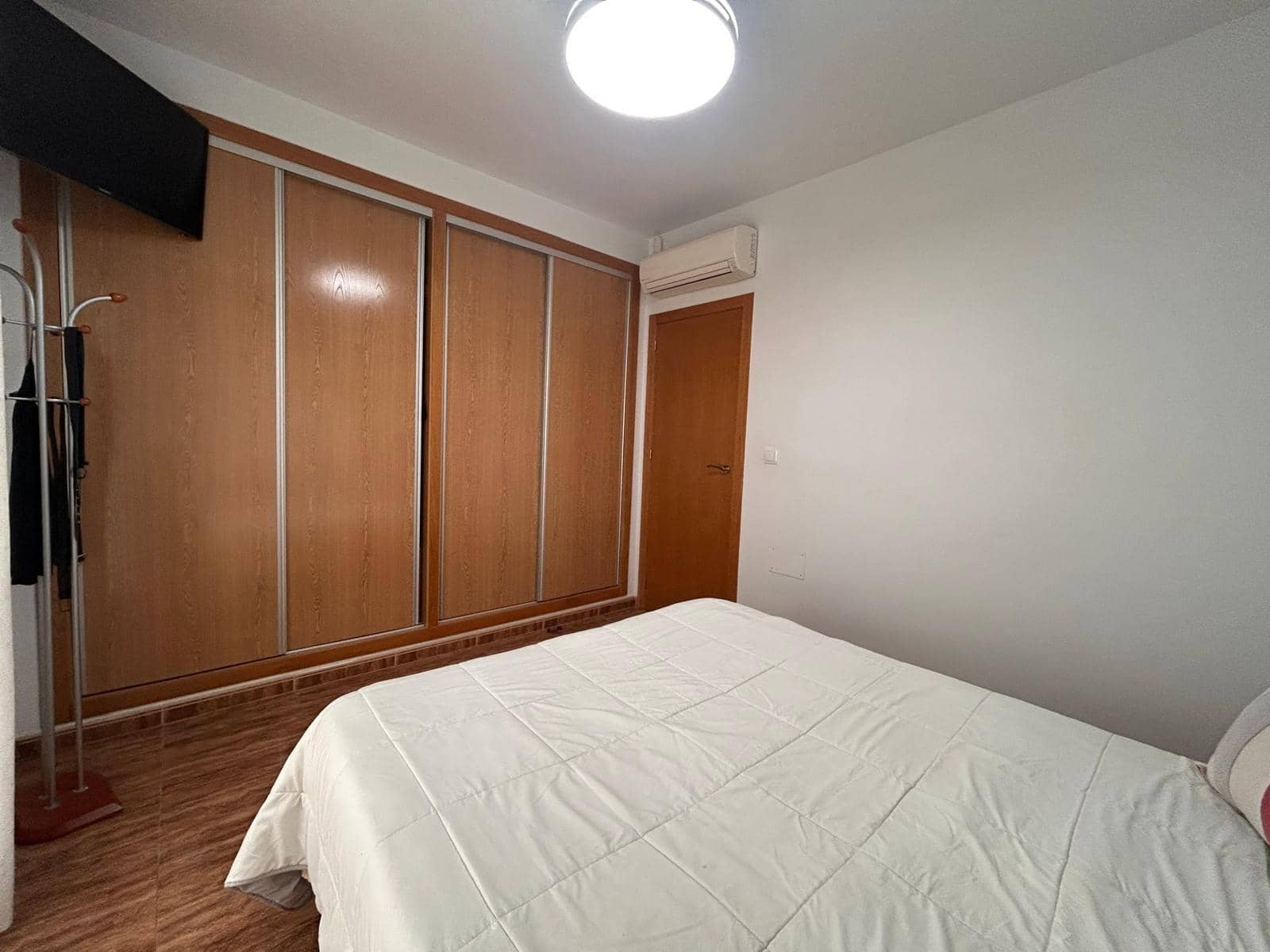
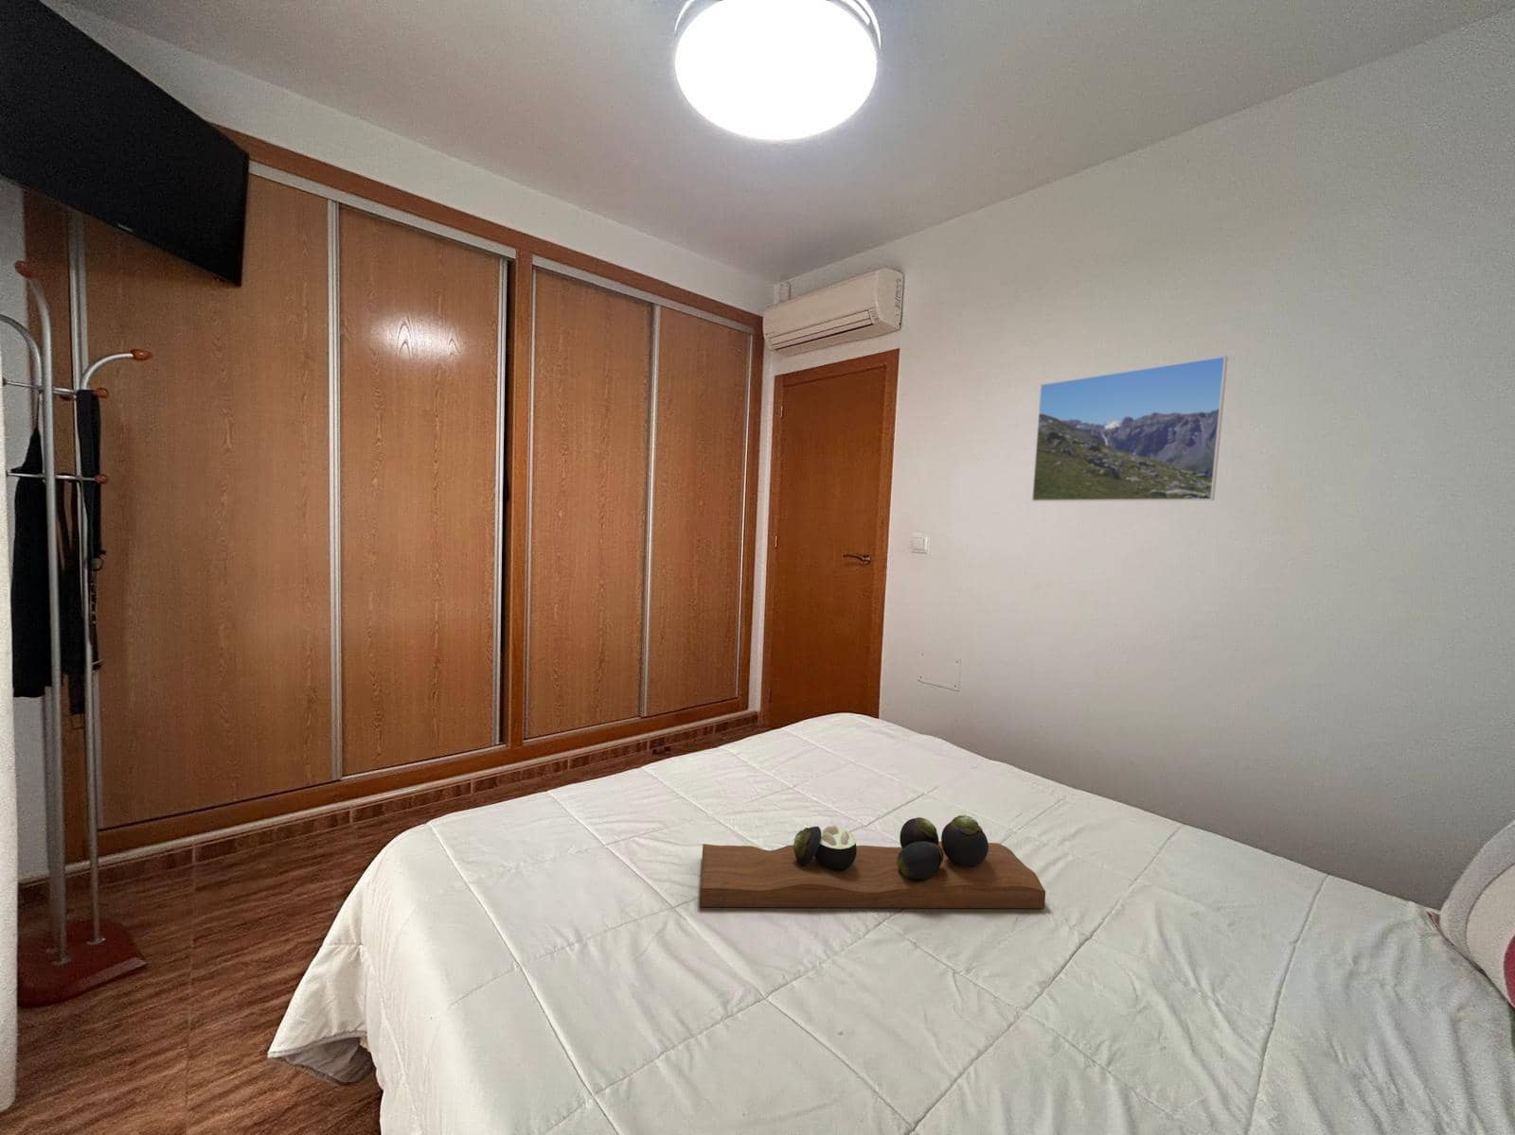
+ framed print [1031,355,1229,502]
+ decorative tray [699,814,1046,908]
